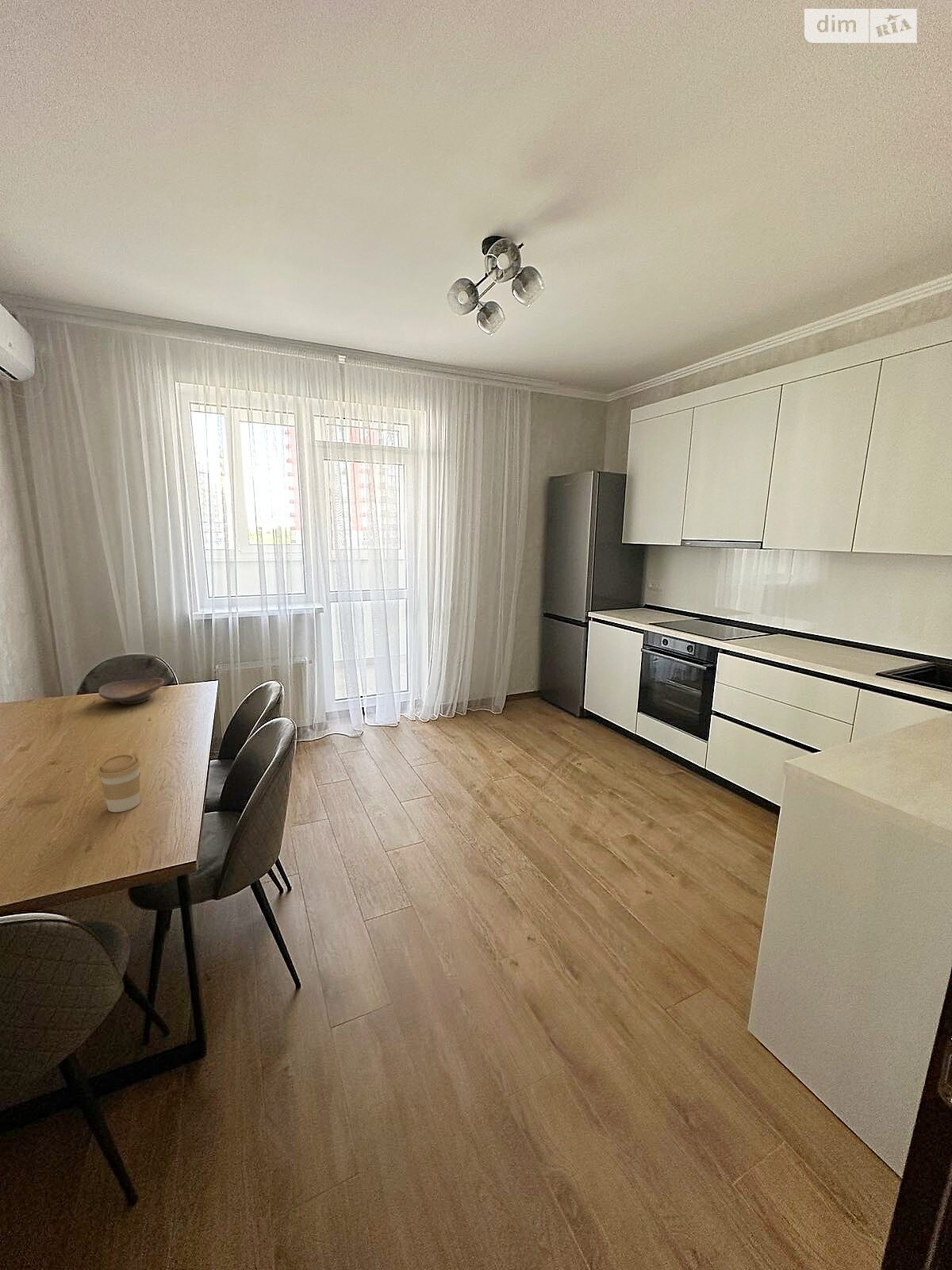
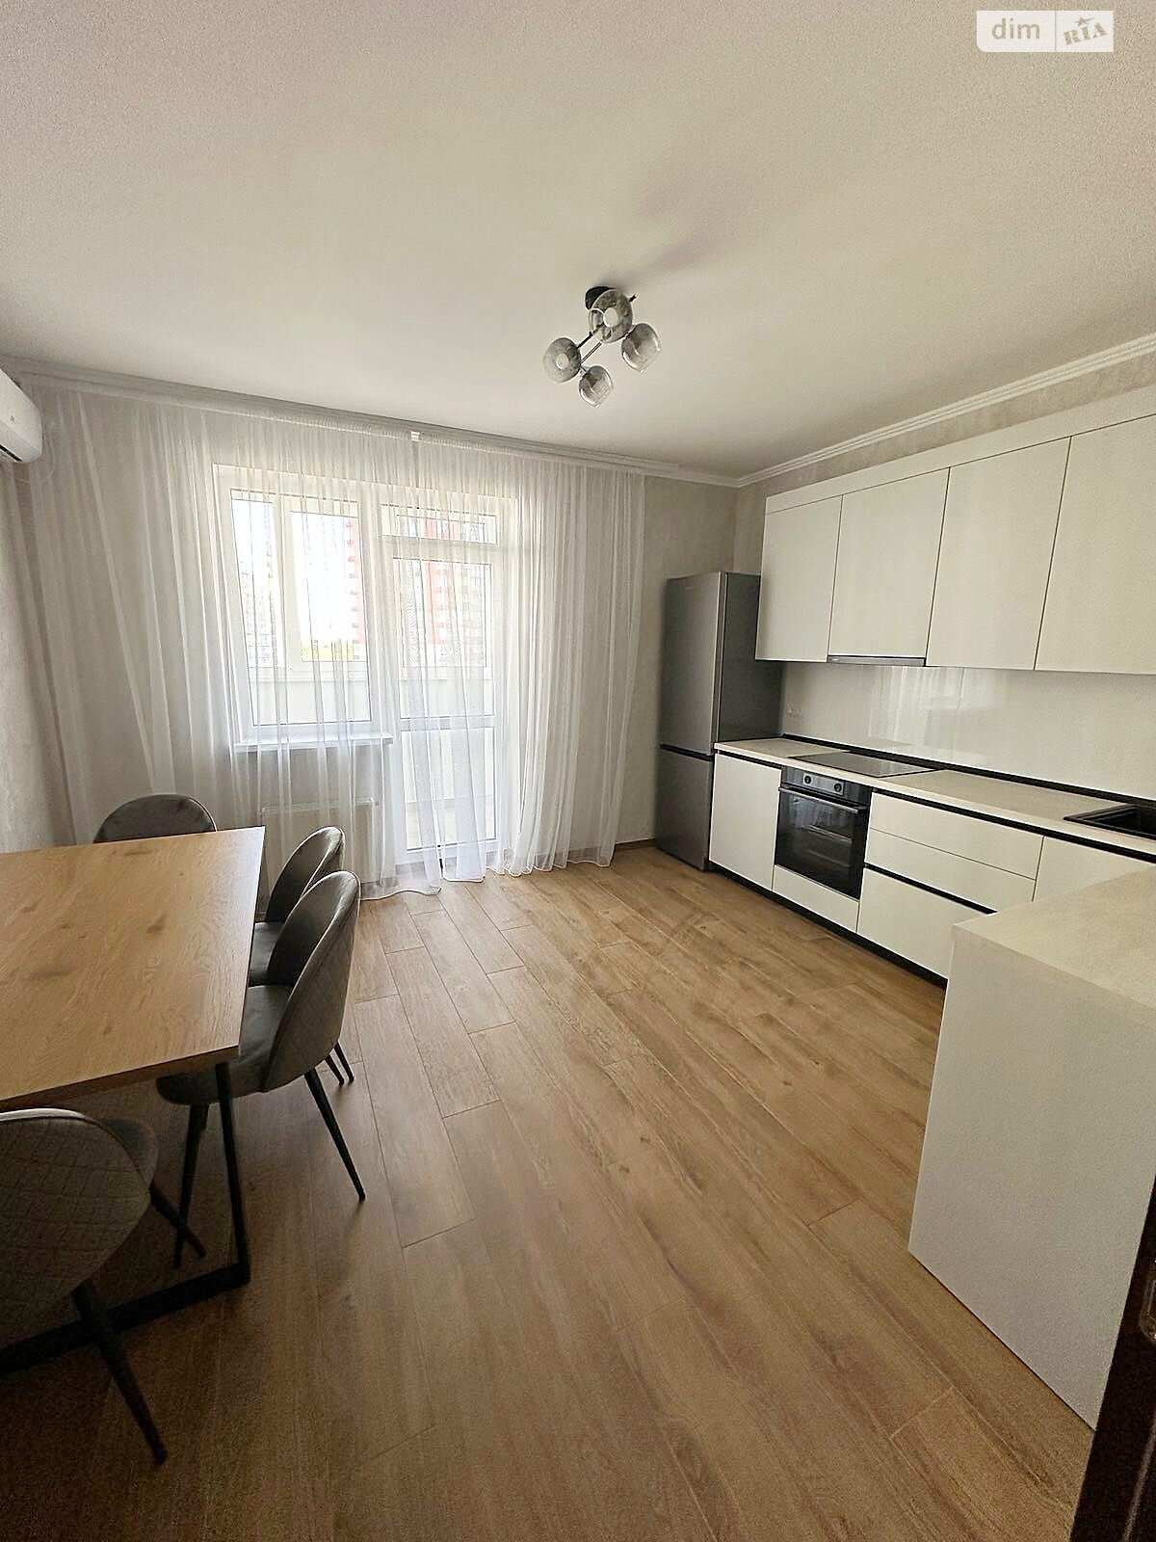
- decorative bowl [98,678,165,705]
- coffee cup [97,753,141,813]
